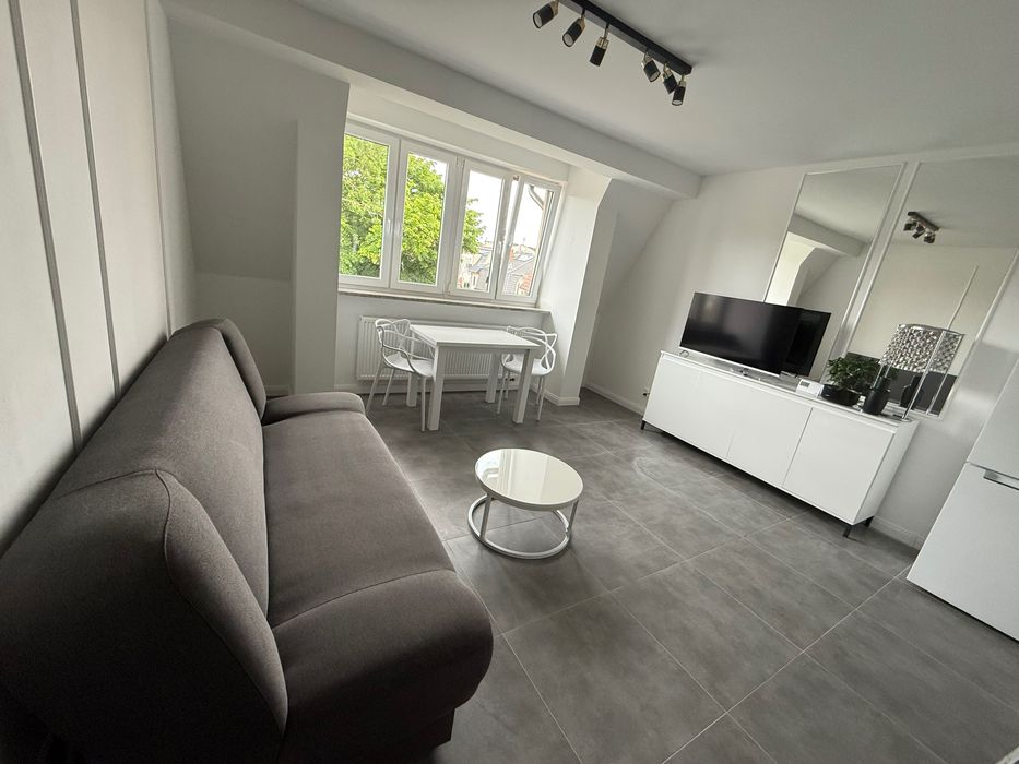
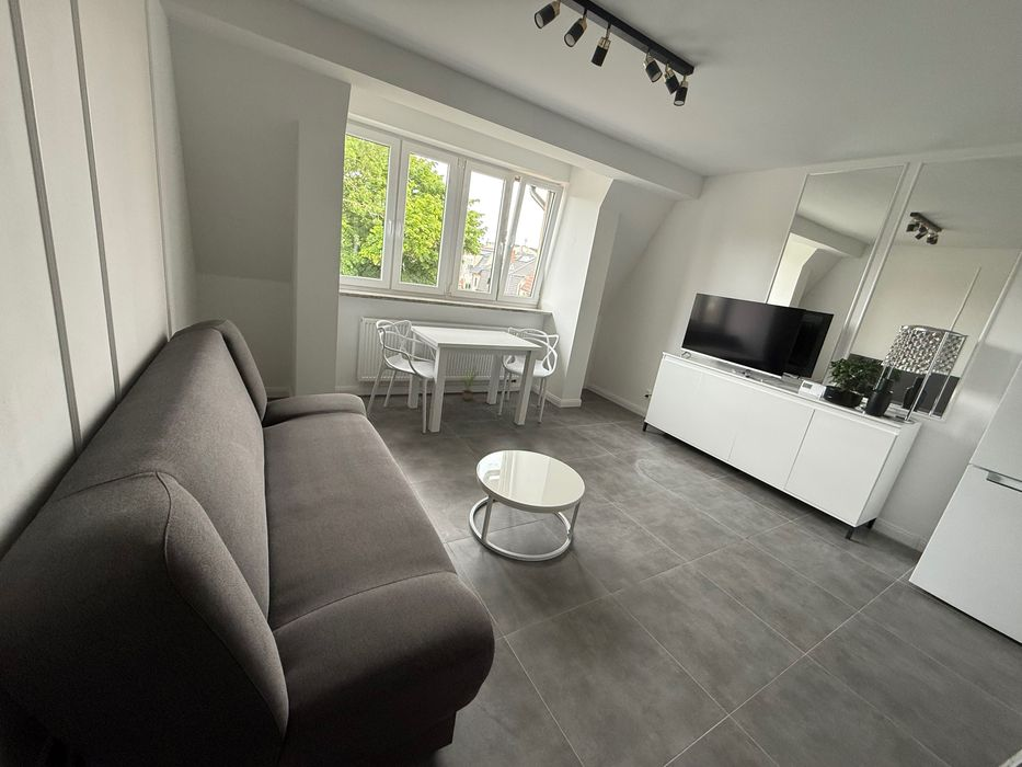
+ potted plant [457,364,484,401]
